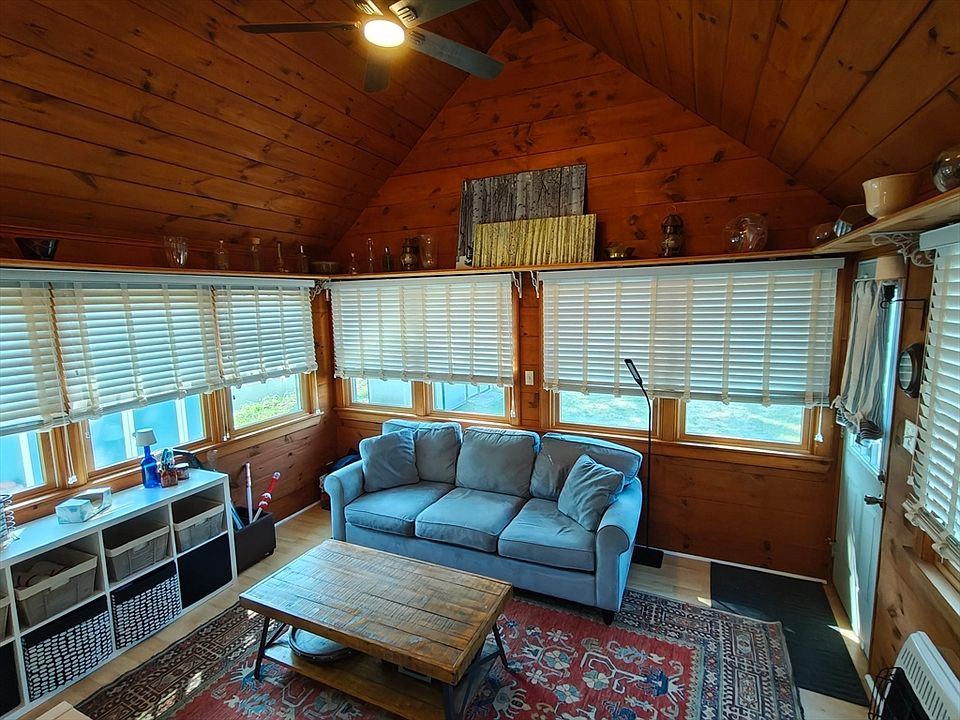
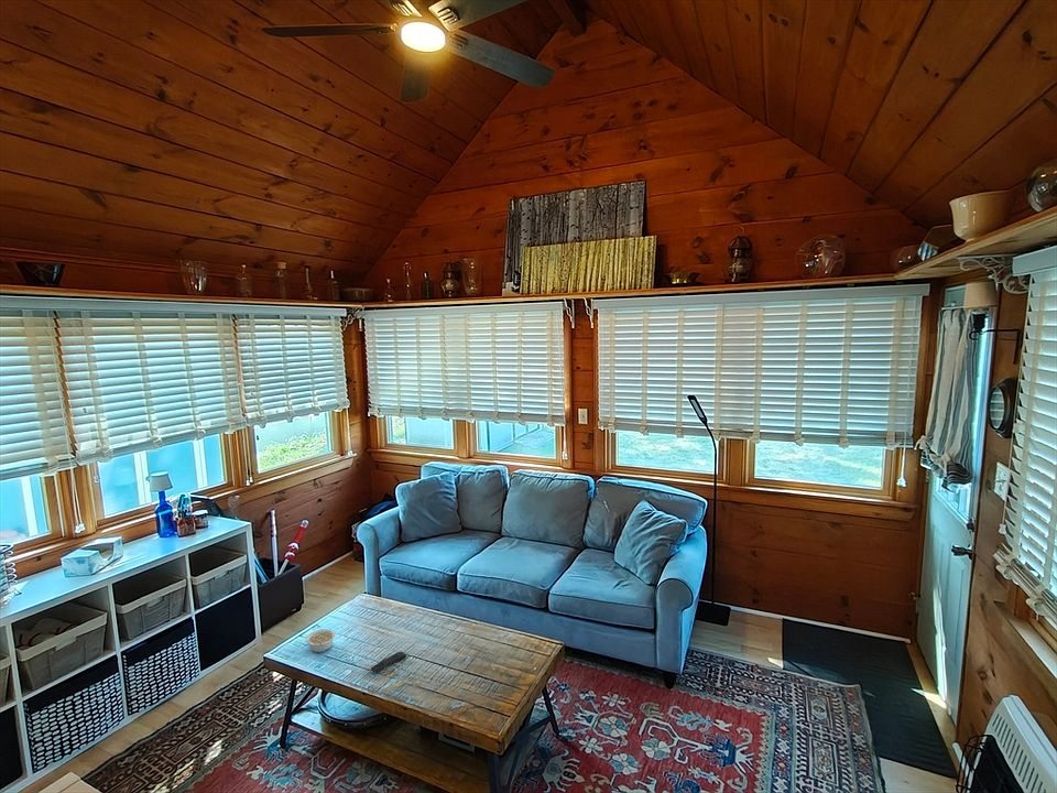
+ remote control [369,651,407,674]
+ legume [305,628,337,653]
